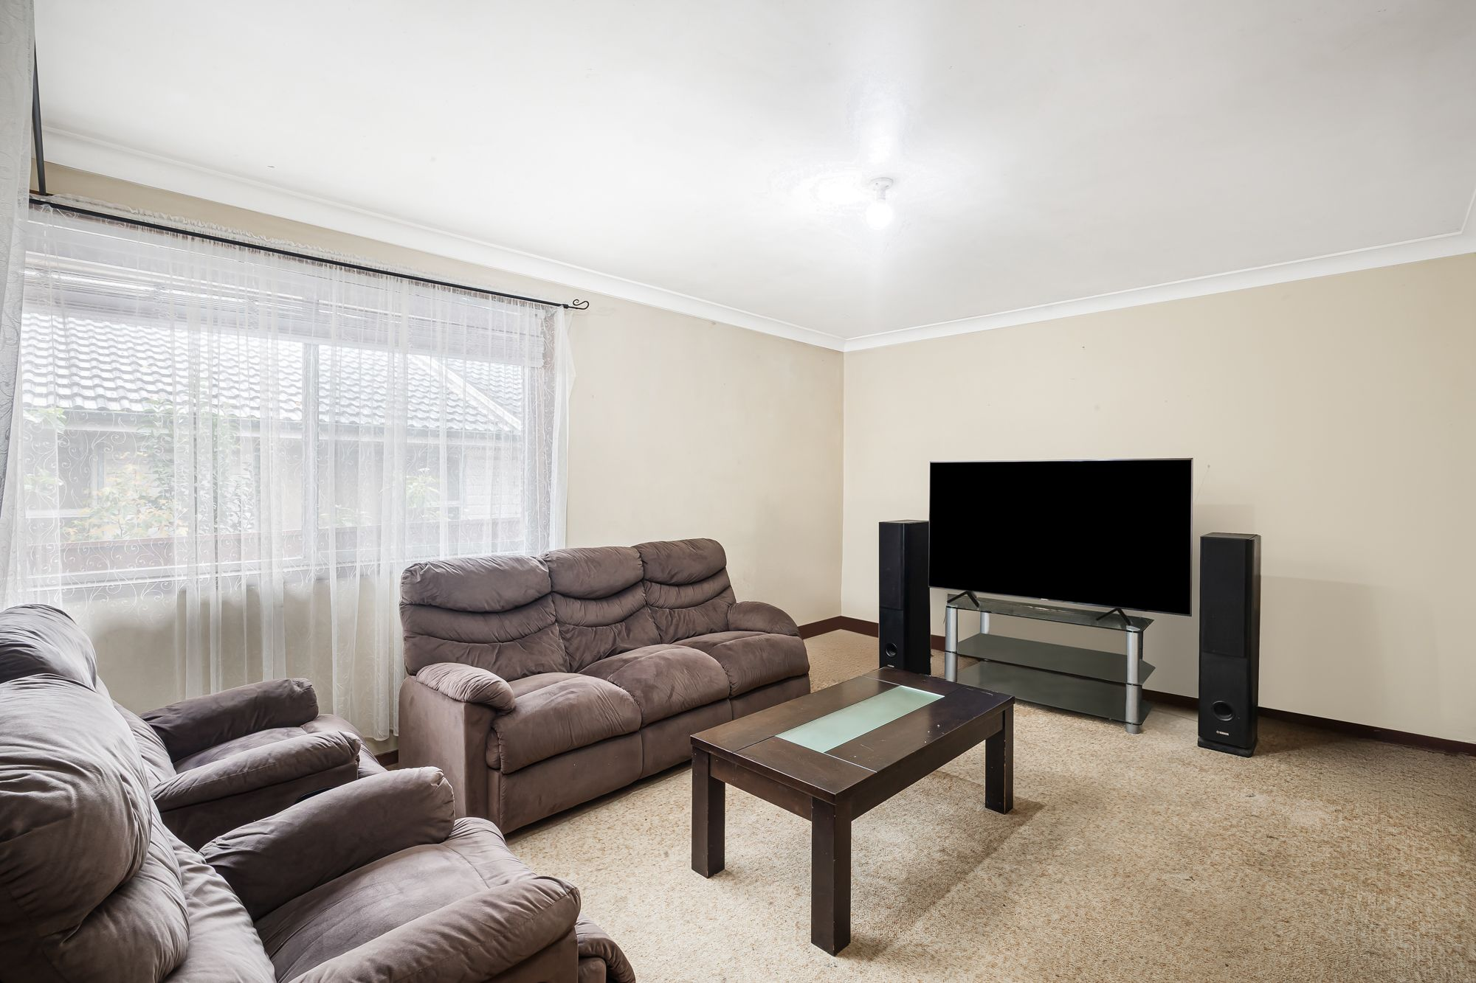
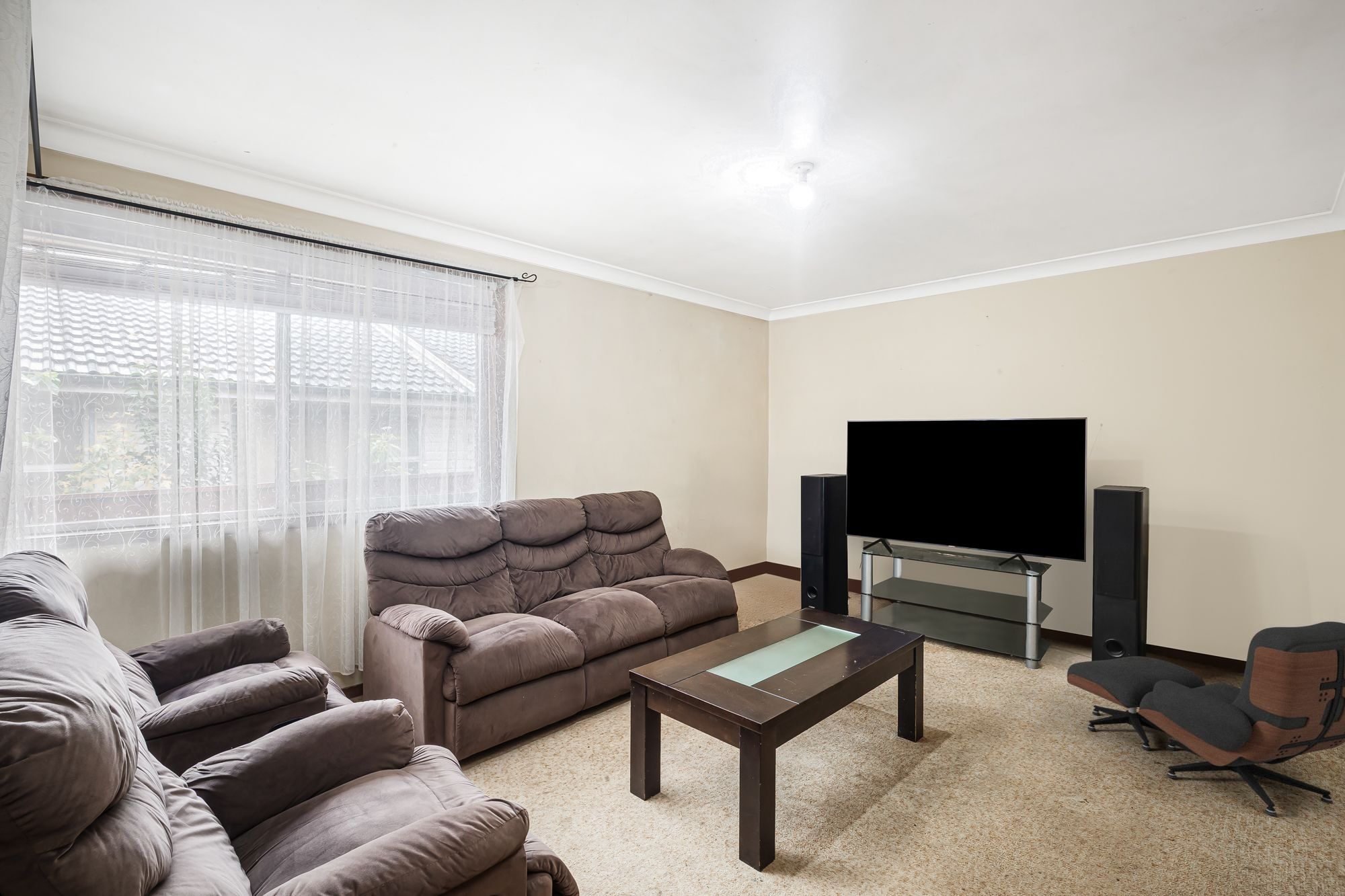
+ lounge chair [1067,621,1345,817]
